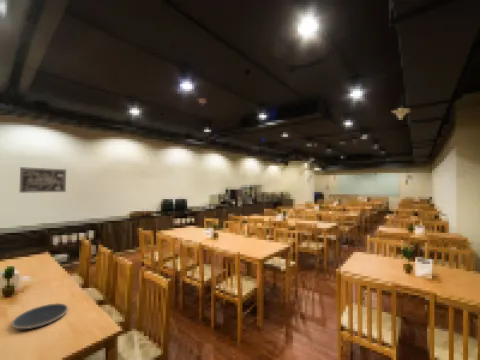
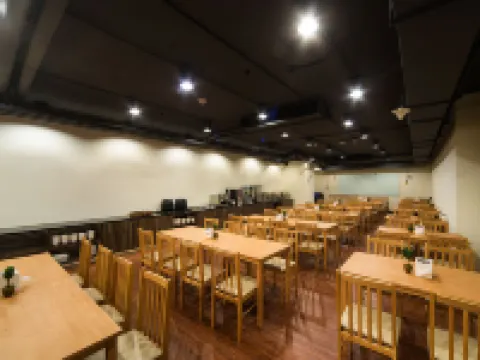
- plate [11,302,69,330]
- wall art [19,166,67,194]
